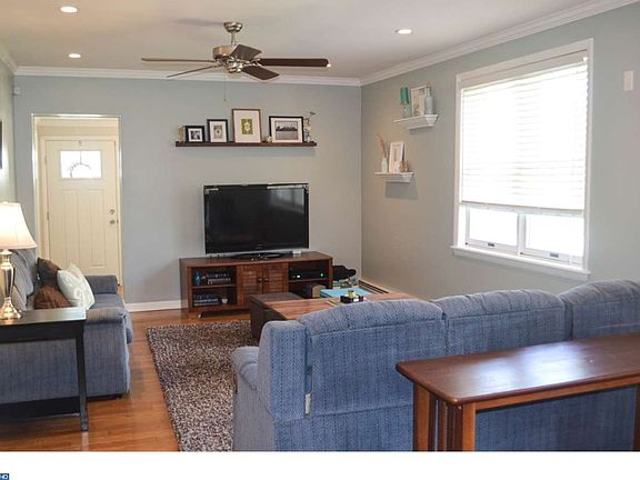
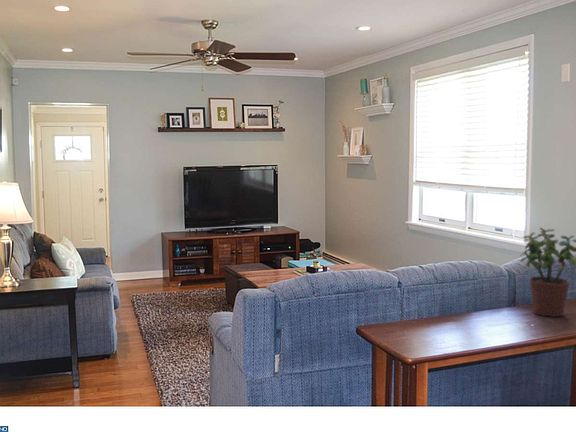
+ potted plant [520,227,576,318]
